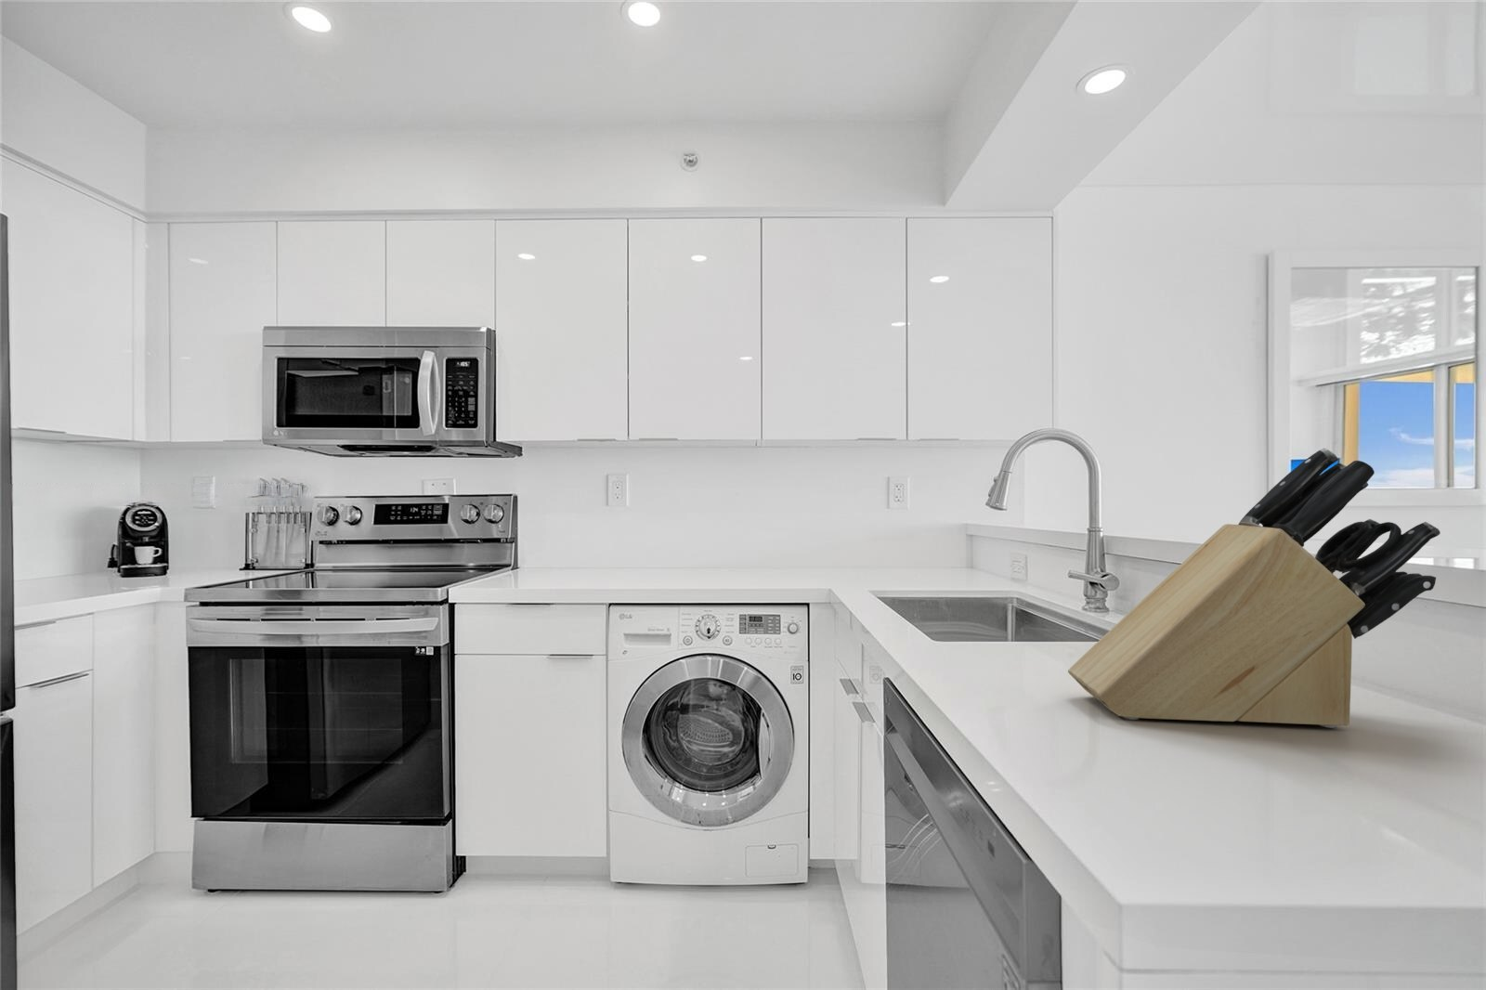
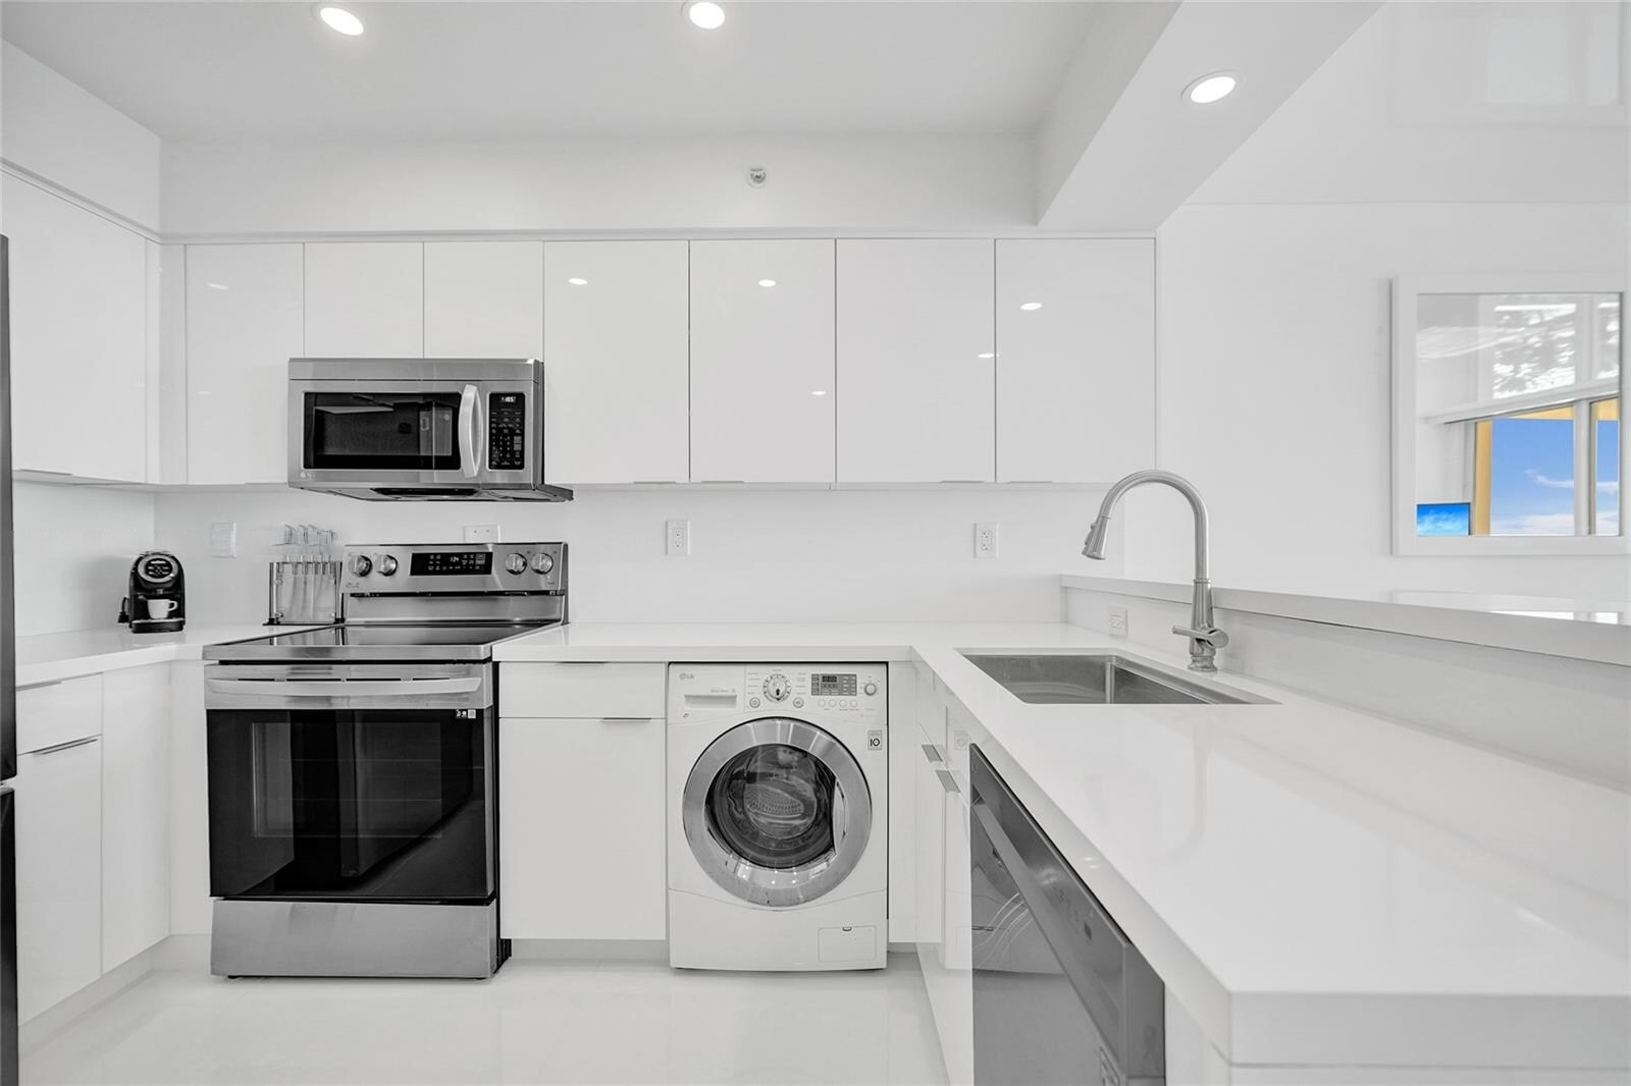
- knife block [1067,446,1442,729]
